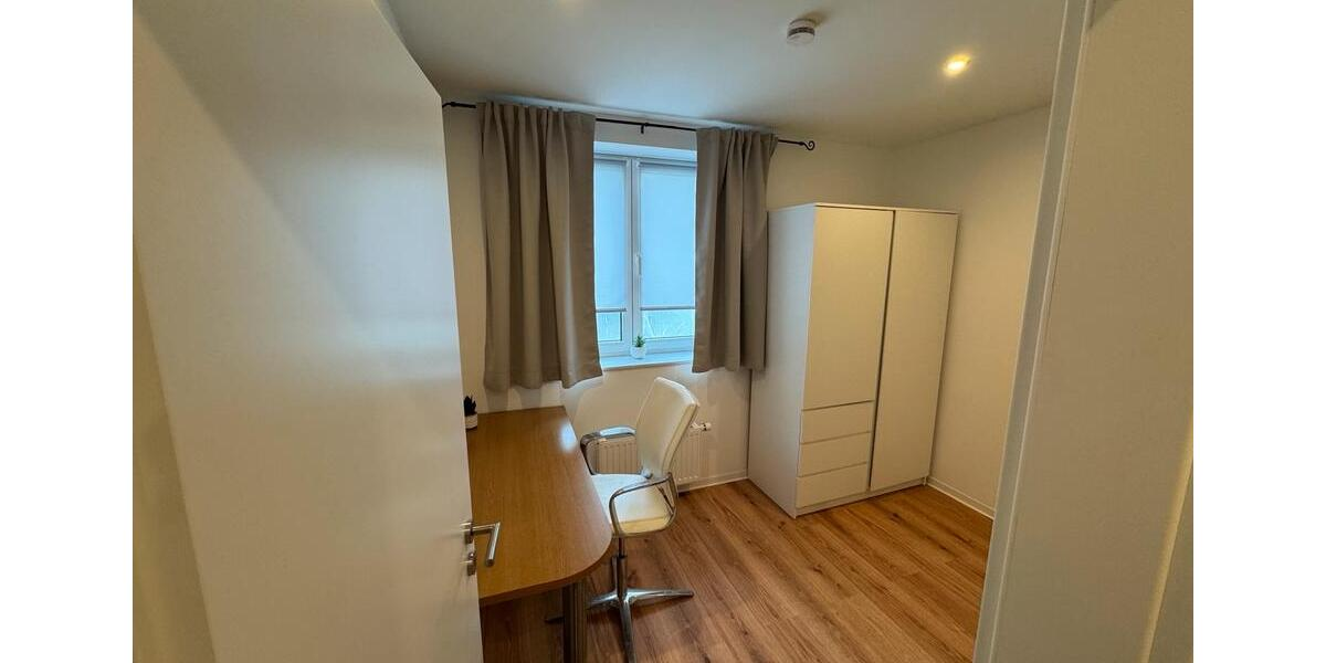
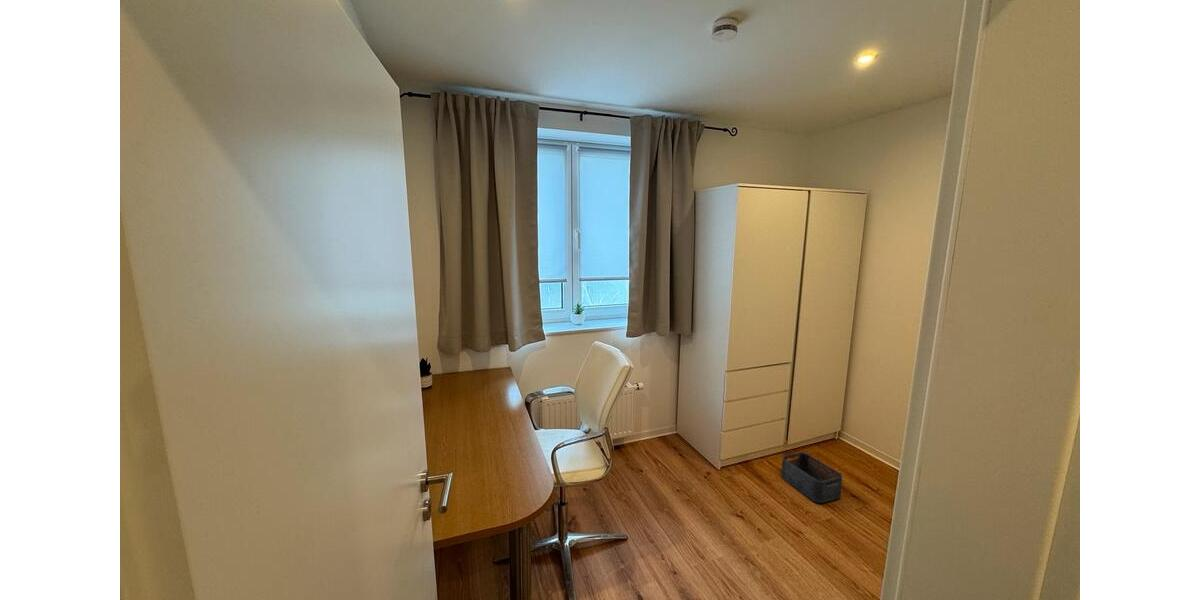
+ storage bin [780,451,843,504]
